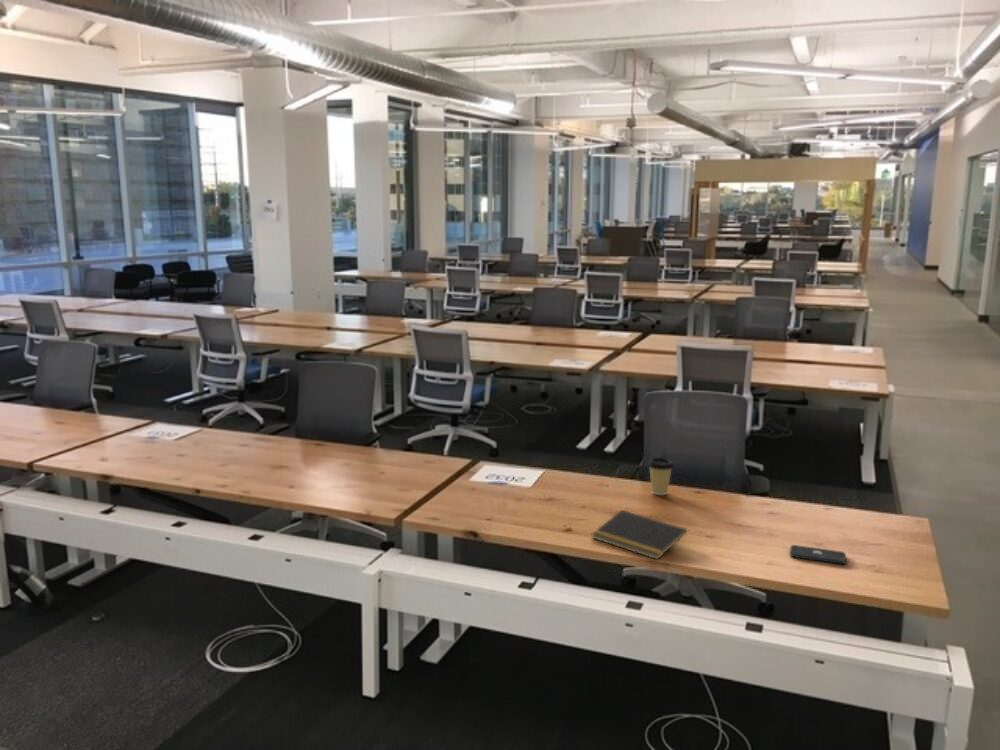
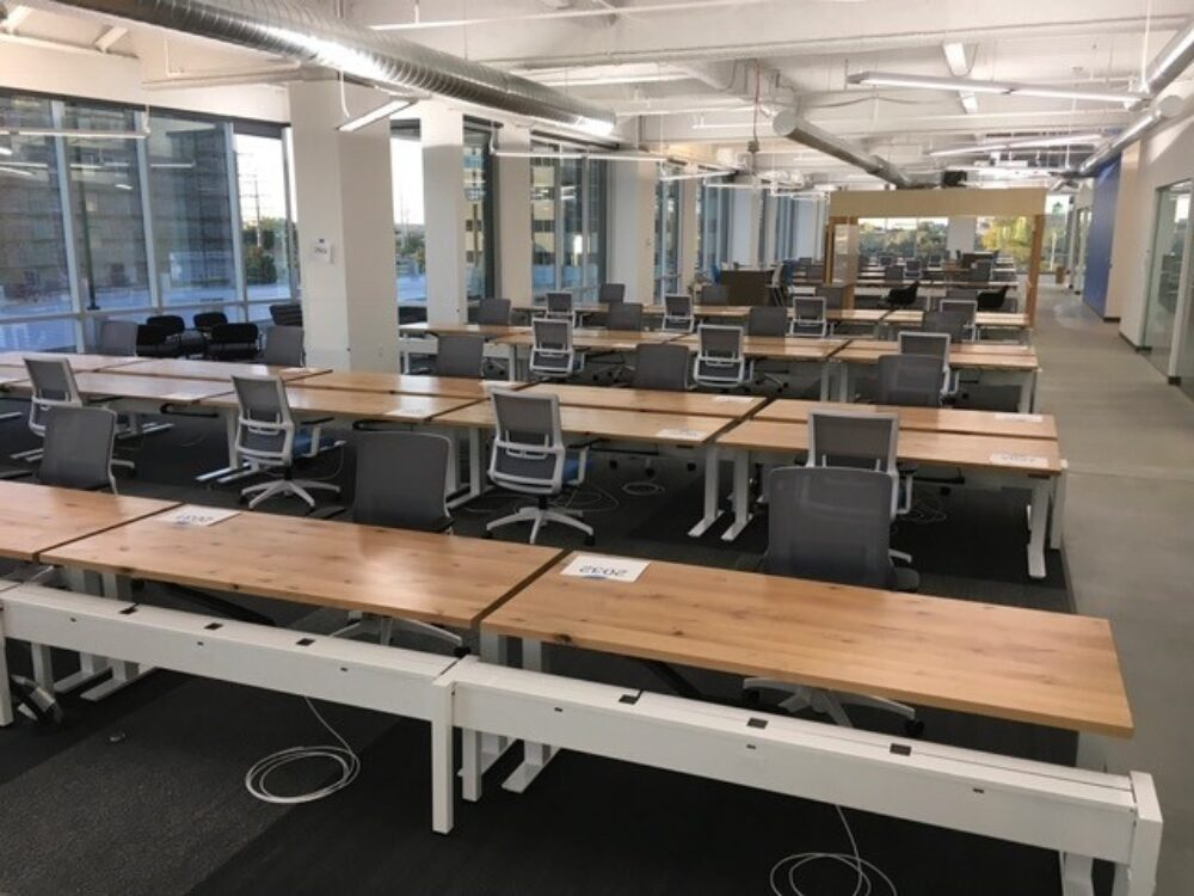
- coffee cup [647,456,675,496]
- smartphone [789,544,847,565]
- notepad [591,509,688,560]
